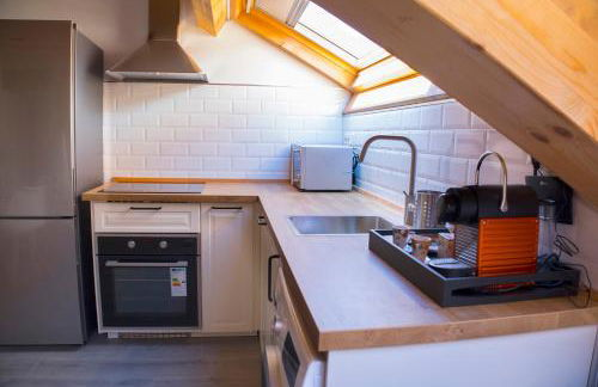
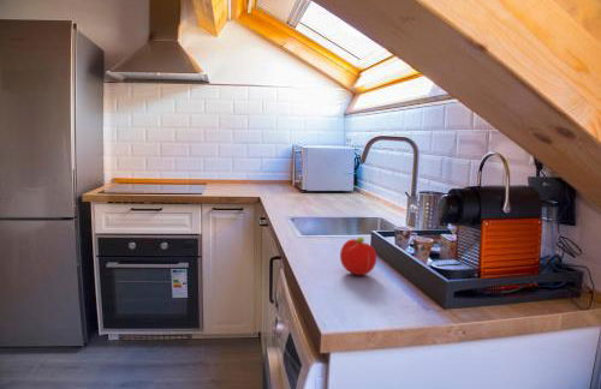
+ fruit [339,235,377,276]
